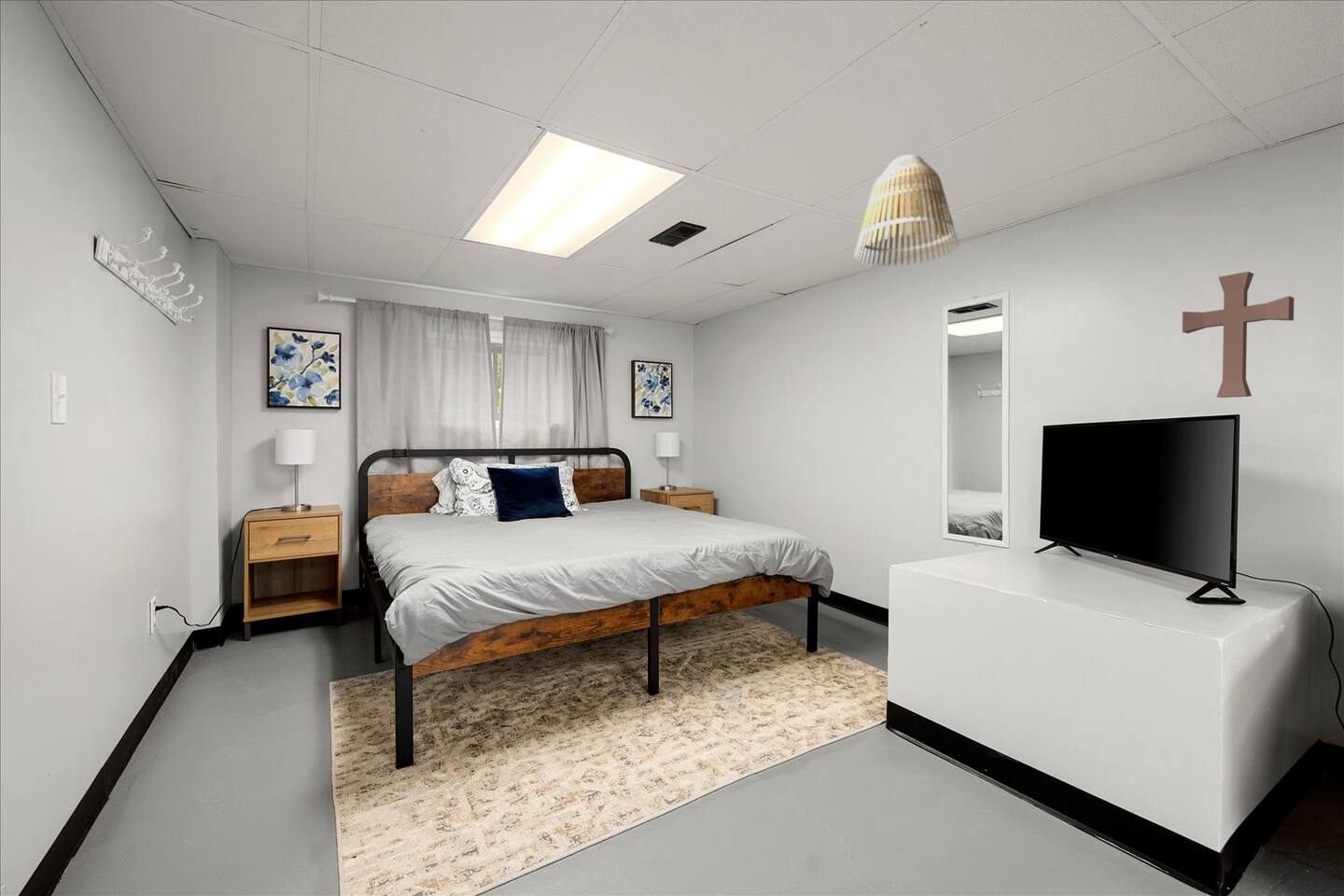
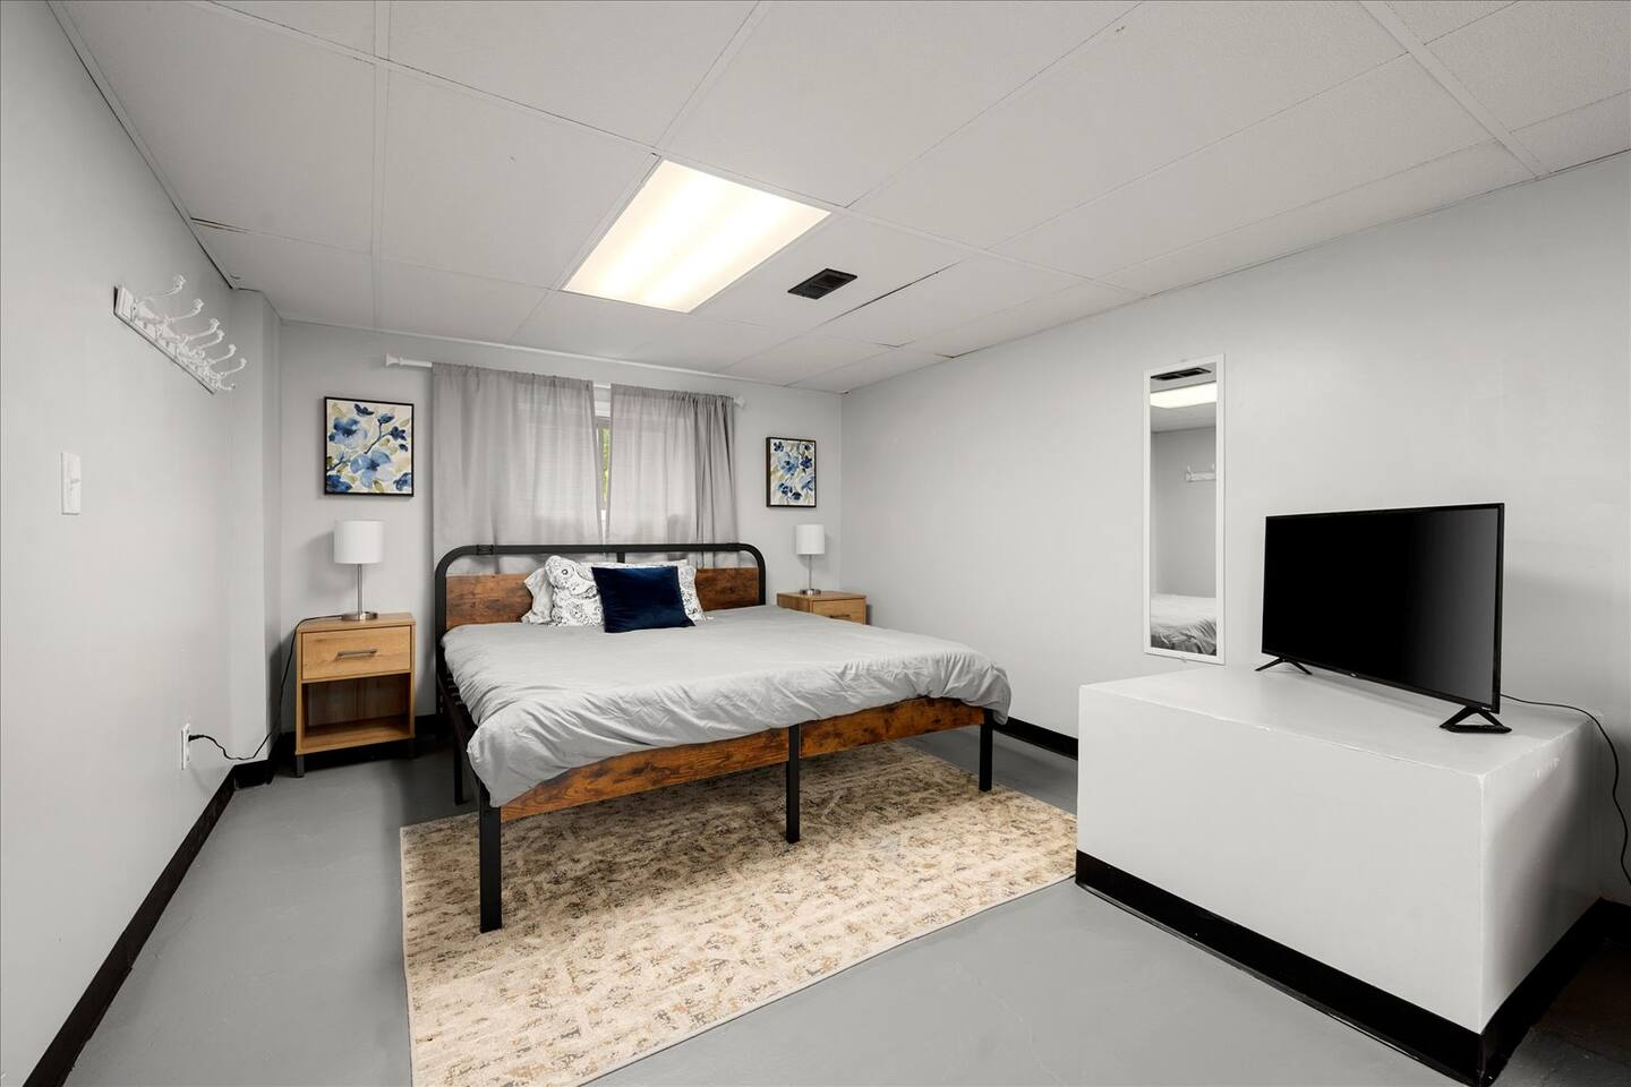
- decorative cross [1182,271,1295,399]
- lamp shade [853,154,959,267]
